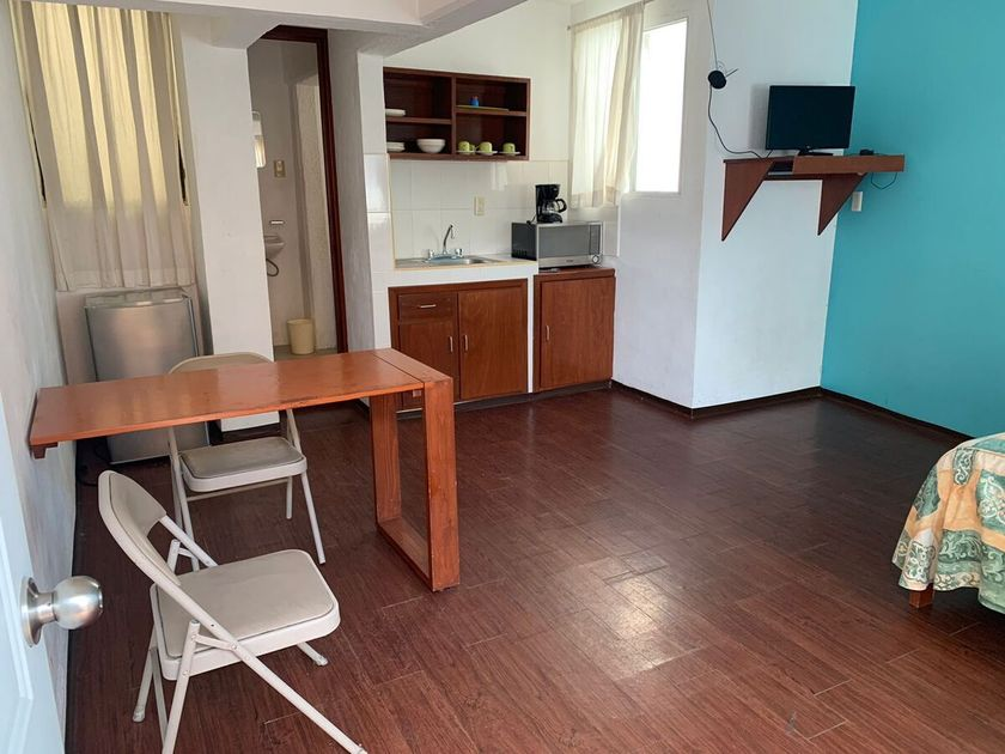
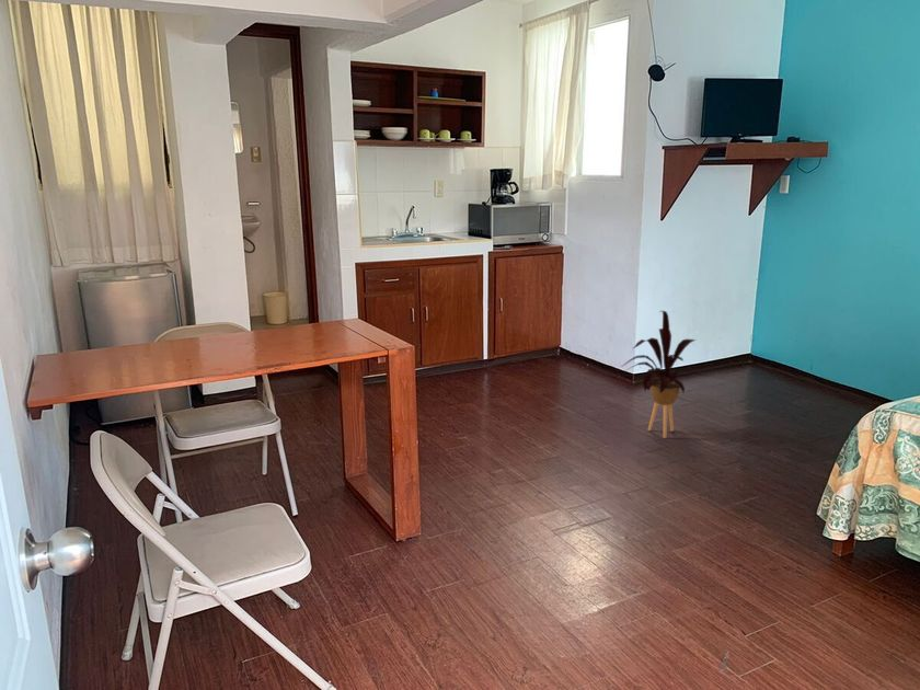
+ house plant [620,310,697,439]
